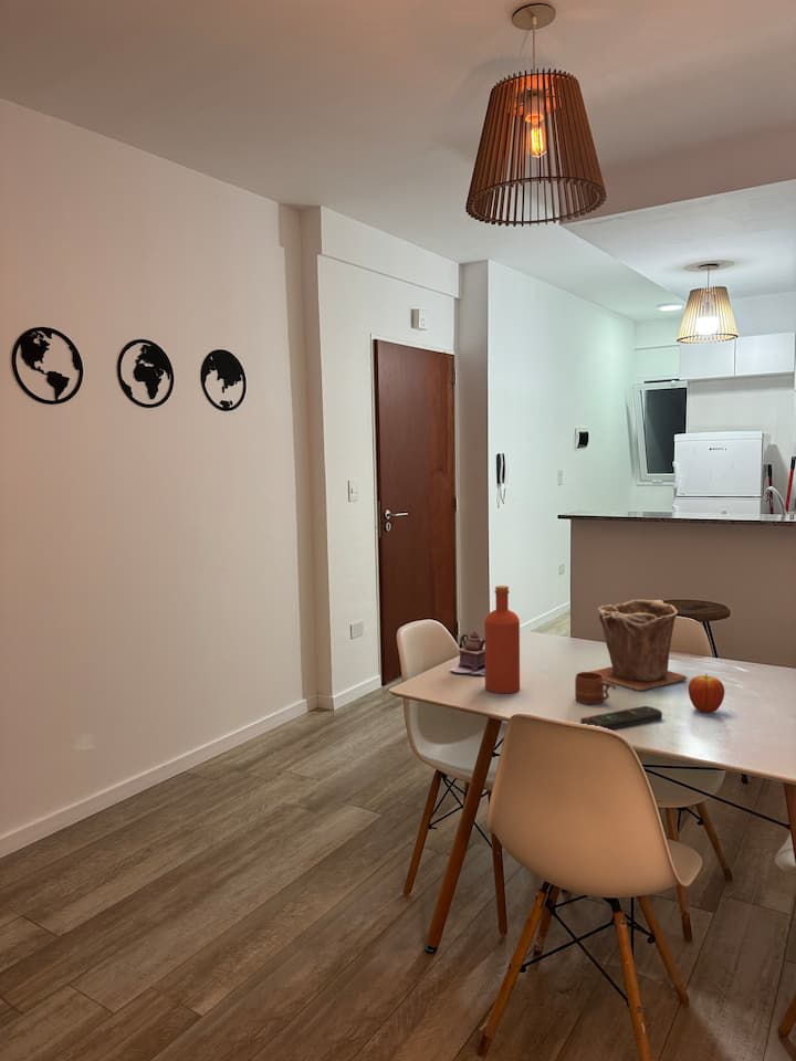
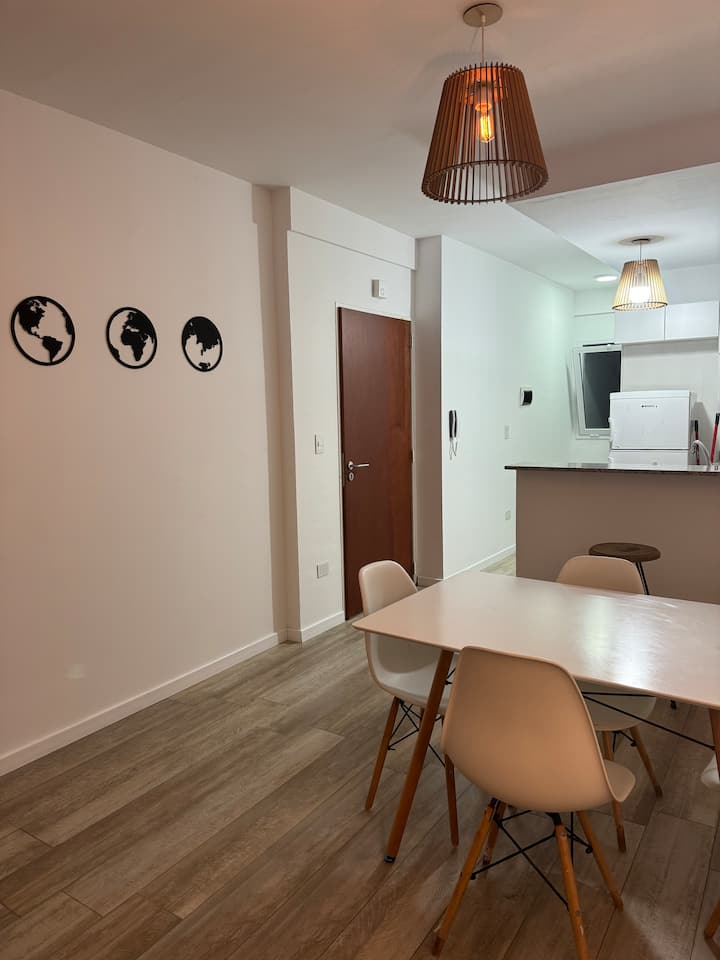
- mug [574,671,617,705]
- remote control [579,705,663,731]
- bottle [483,585,521,694]
- fruit [688,673,725,714]
- plant pot [589,599,688,692]
- teapot [449,631,485,676]
